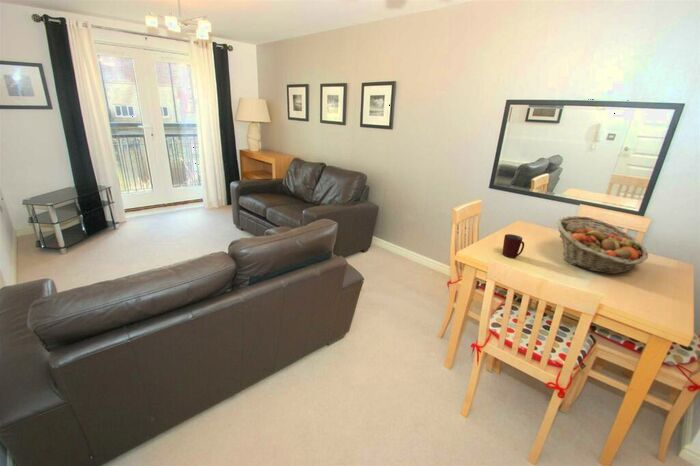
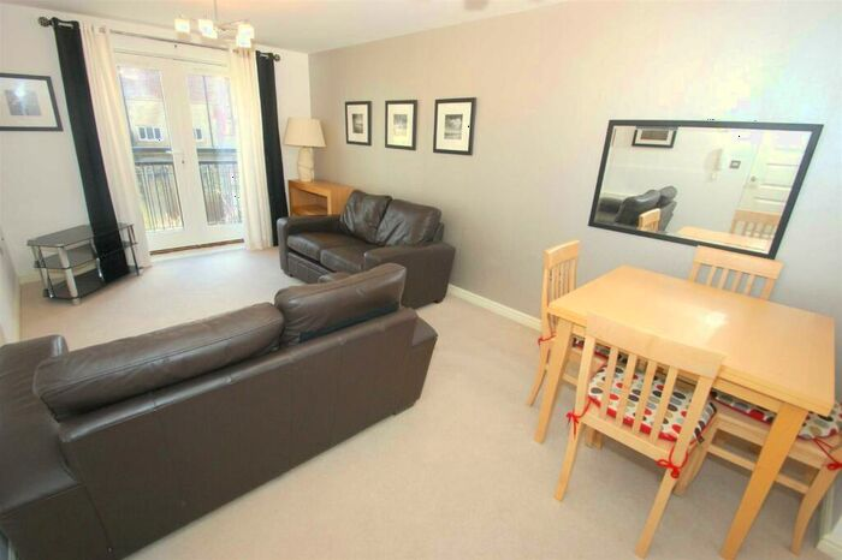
- mug [501,233,525,259]
- fruit basket [556,215,649,275]
